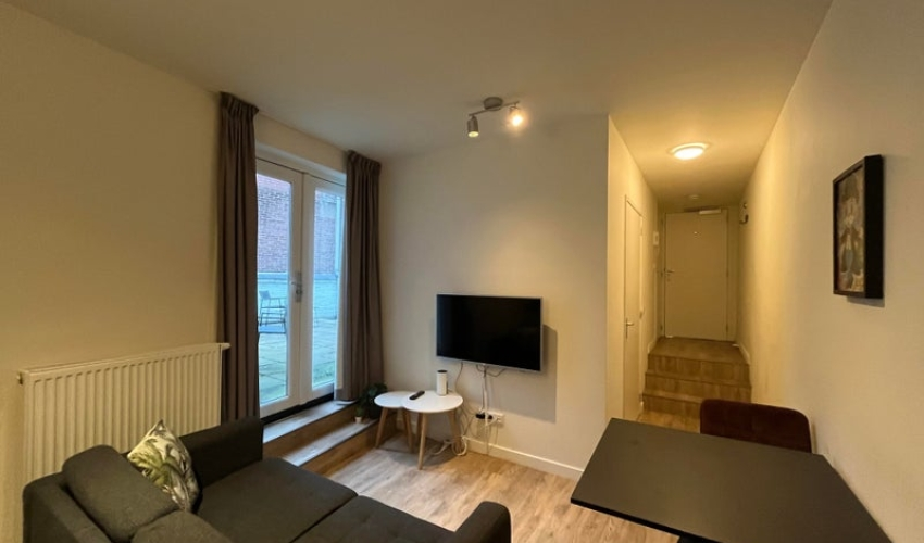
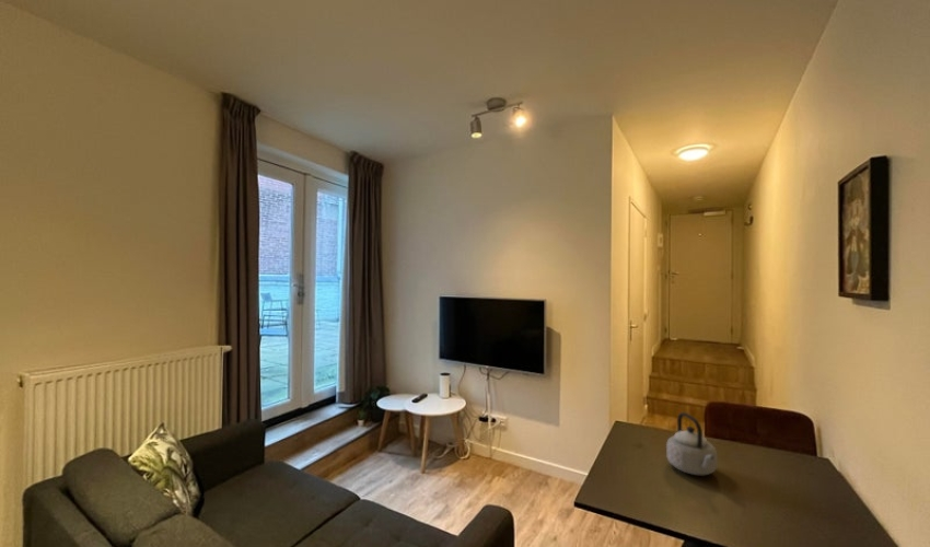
+ teapot [665,411,718,477]
